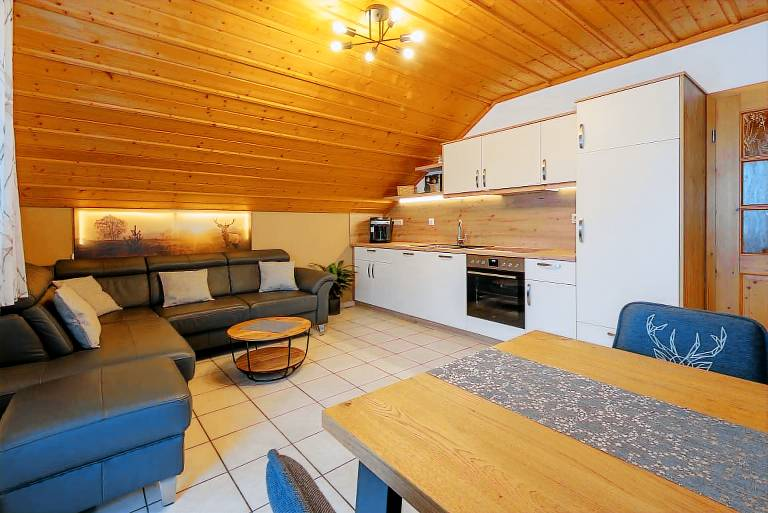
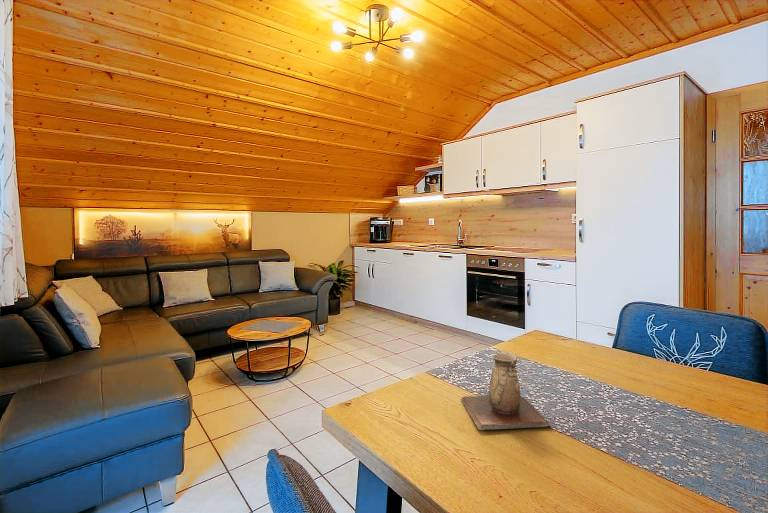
+ decorative vase [460,353,552,431]
